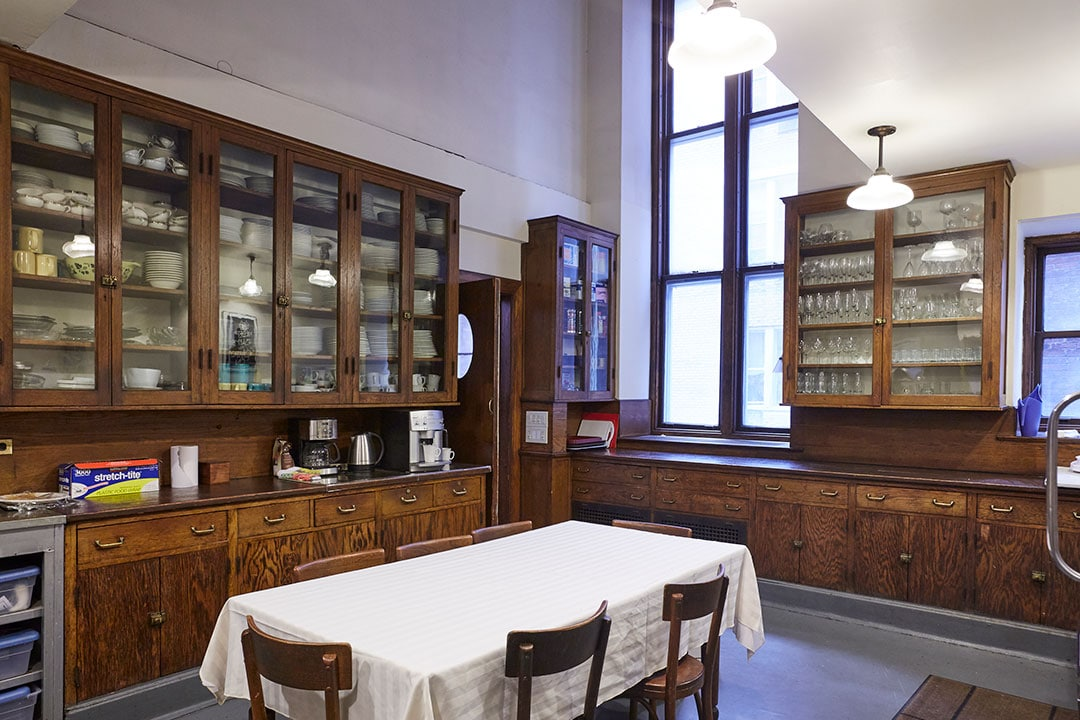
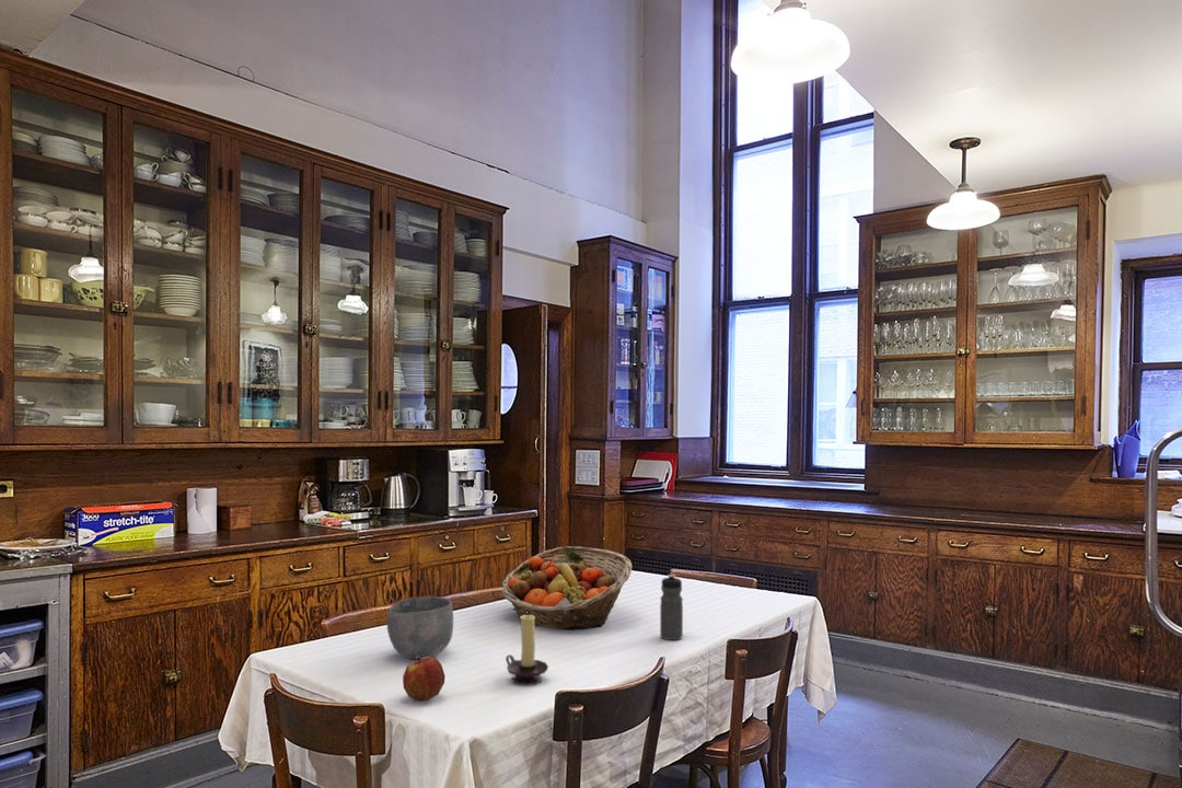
+ apple [402,657,447,702]
+ fruit basket [501,545,633,631]
+ candle holder [505,612,549,686]
+ water bottle [659,573,684,641]
+ bowl [386,595,454,660]
